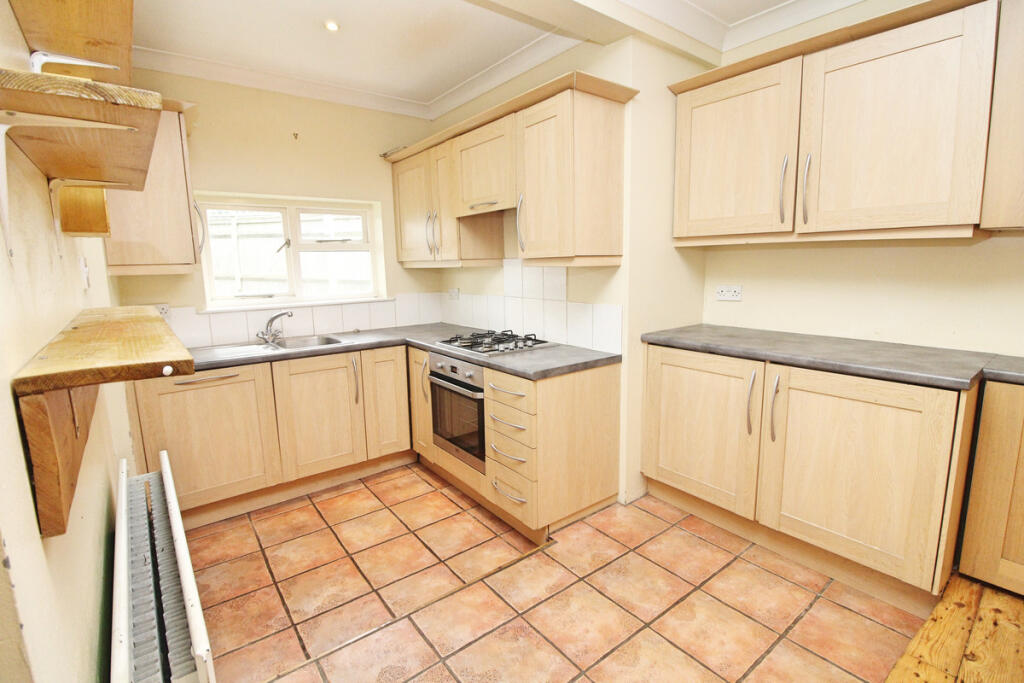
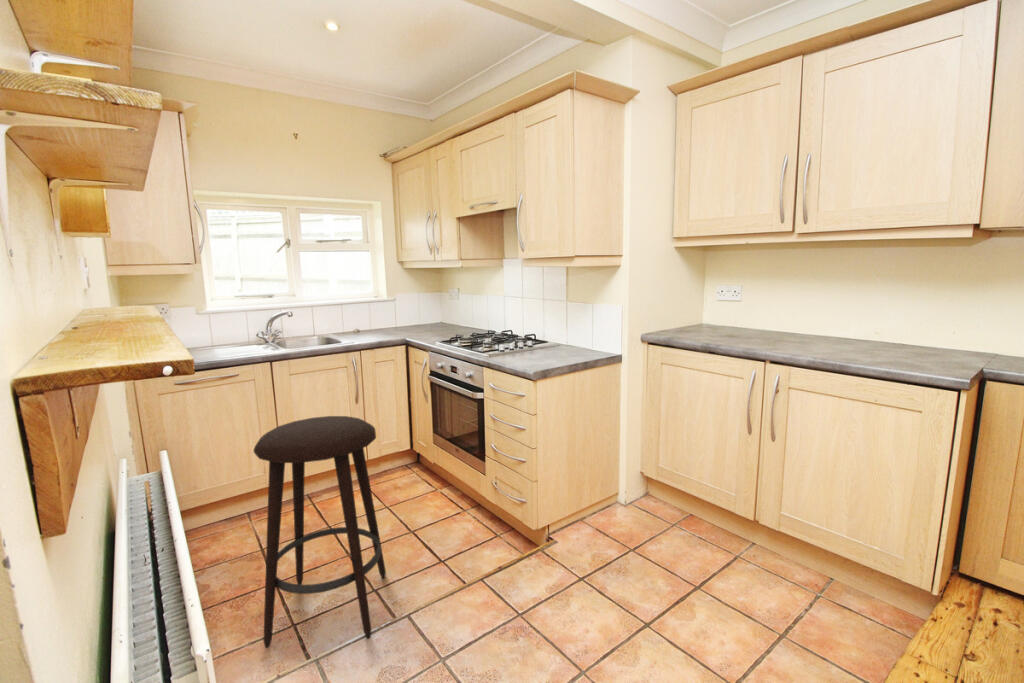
+ stool [253,415,387,649]
